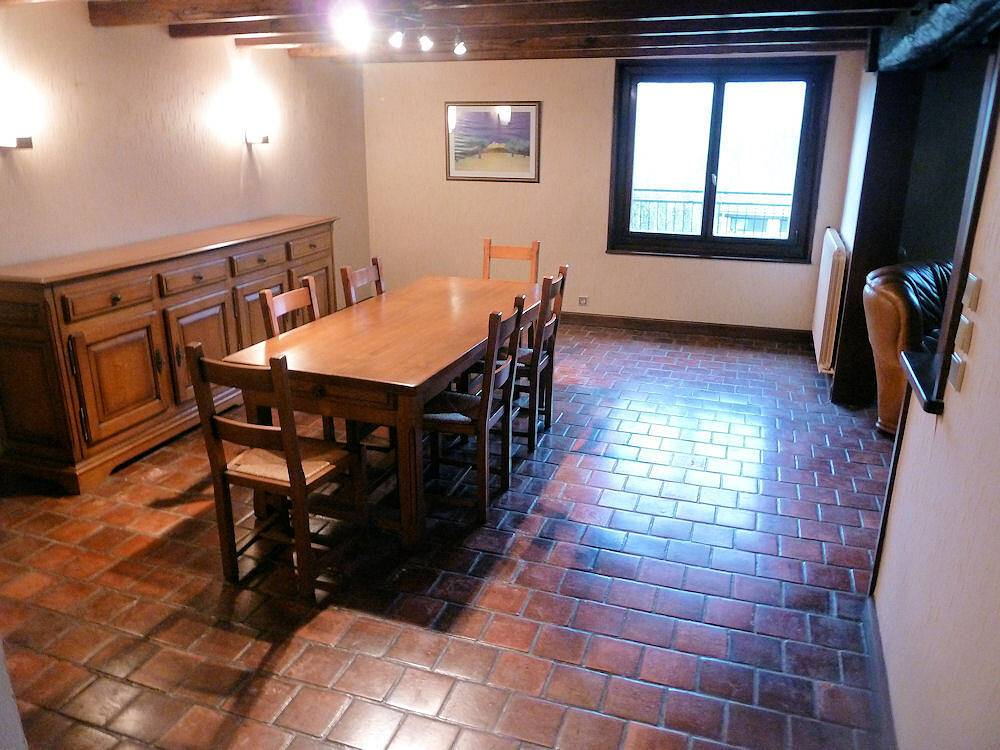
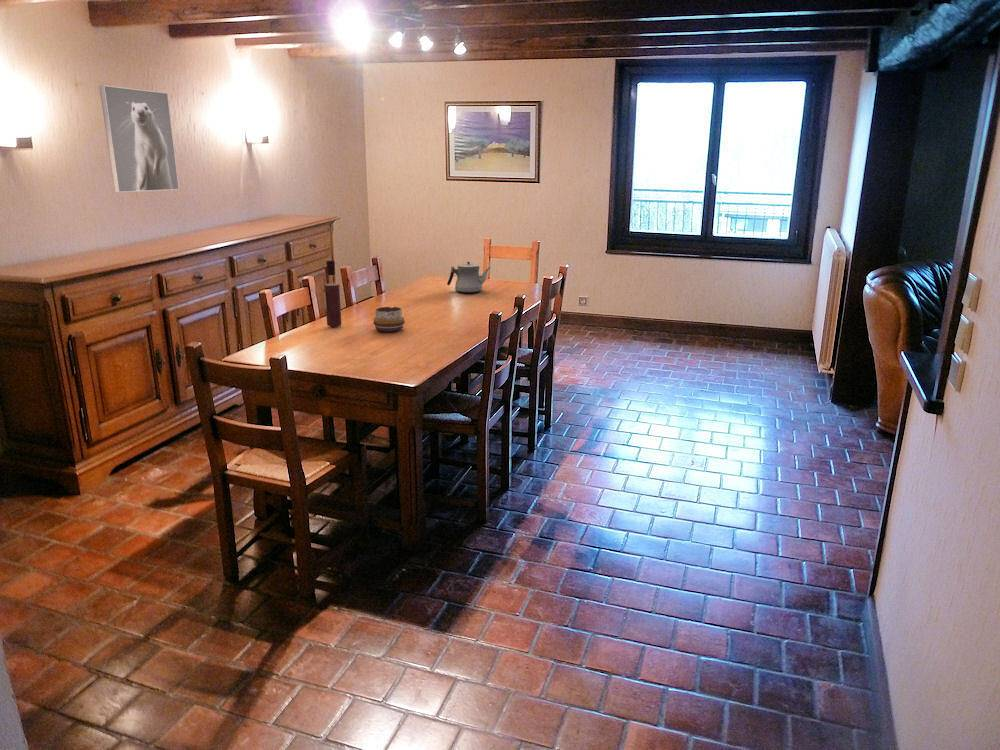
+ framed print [98,84,180,193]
+ decorative bowl [372,306,406,333]
+ teapot [446,261,492,294]
+ wine bottle [323,259,342,327]
